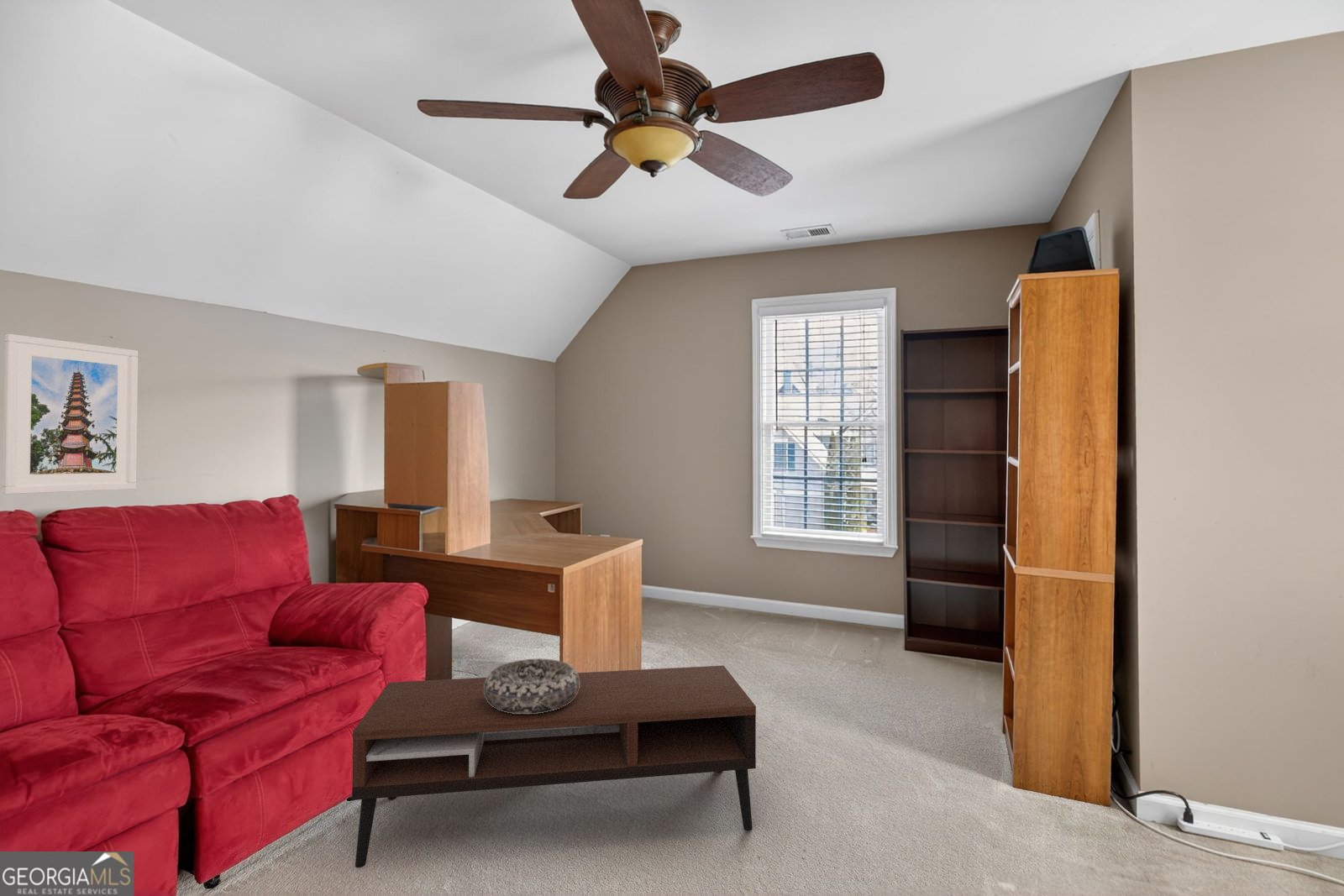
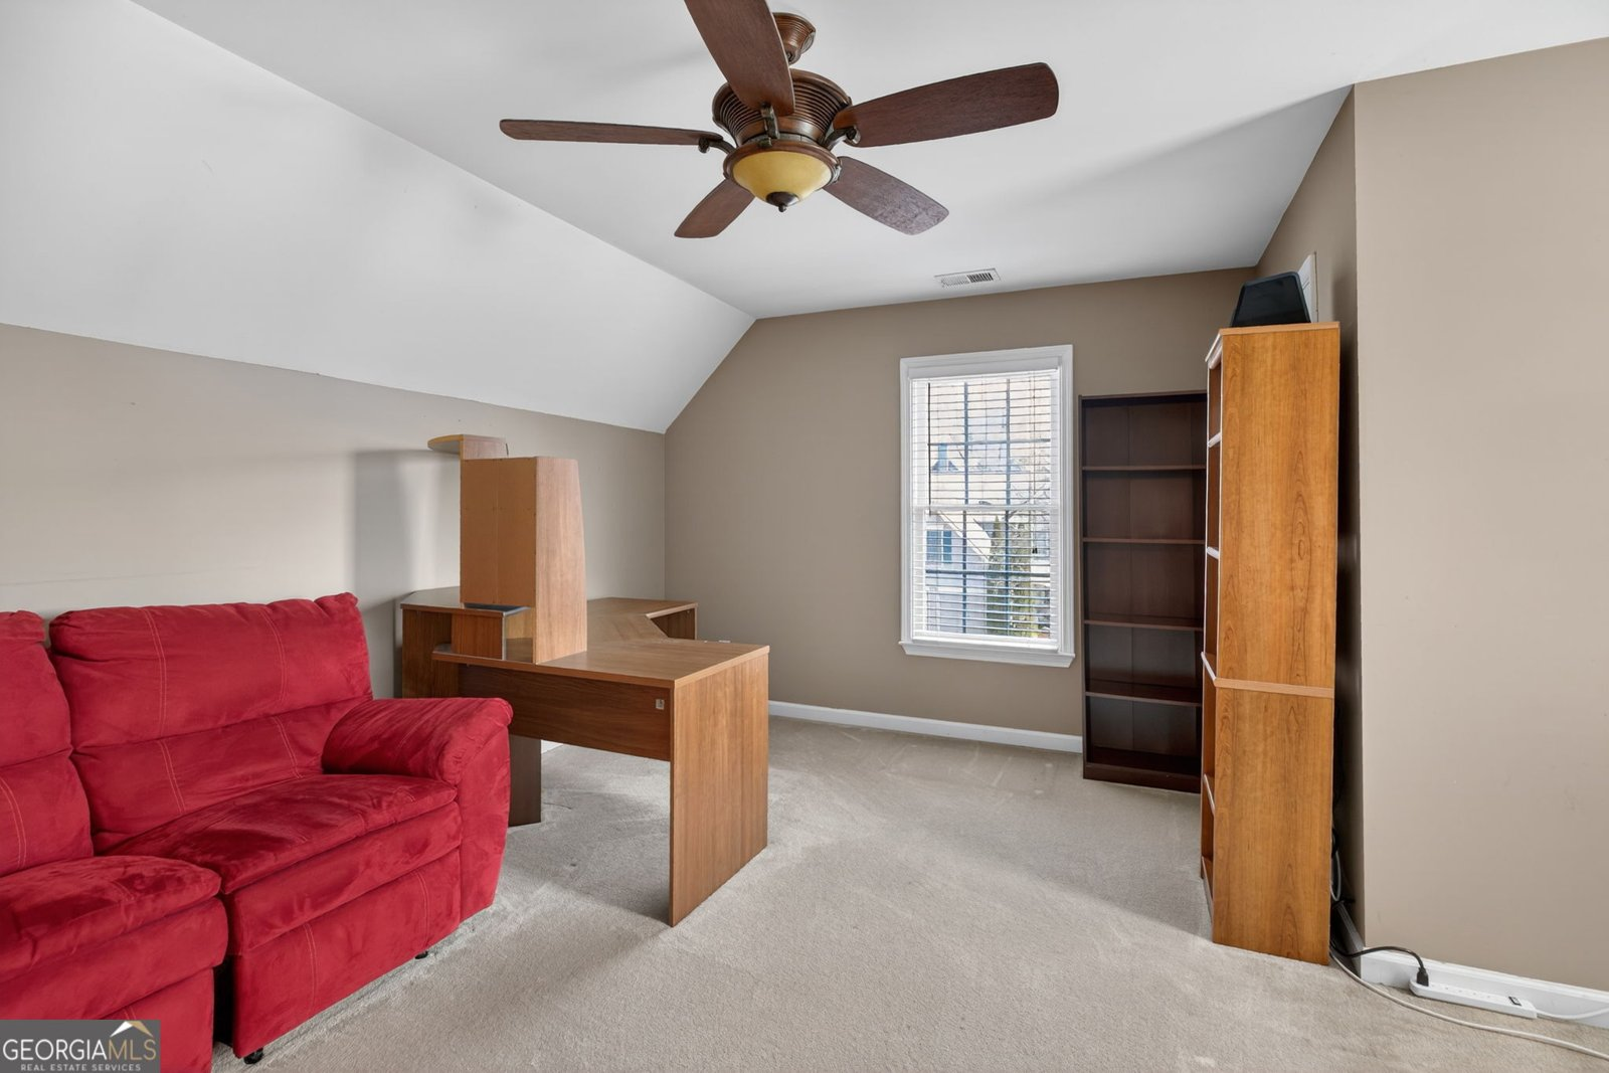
- coffee table [351,665,757,869]
- decorative bowl [484,658,580,714]
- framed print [2,333,139,495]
